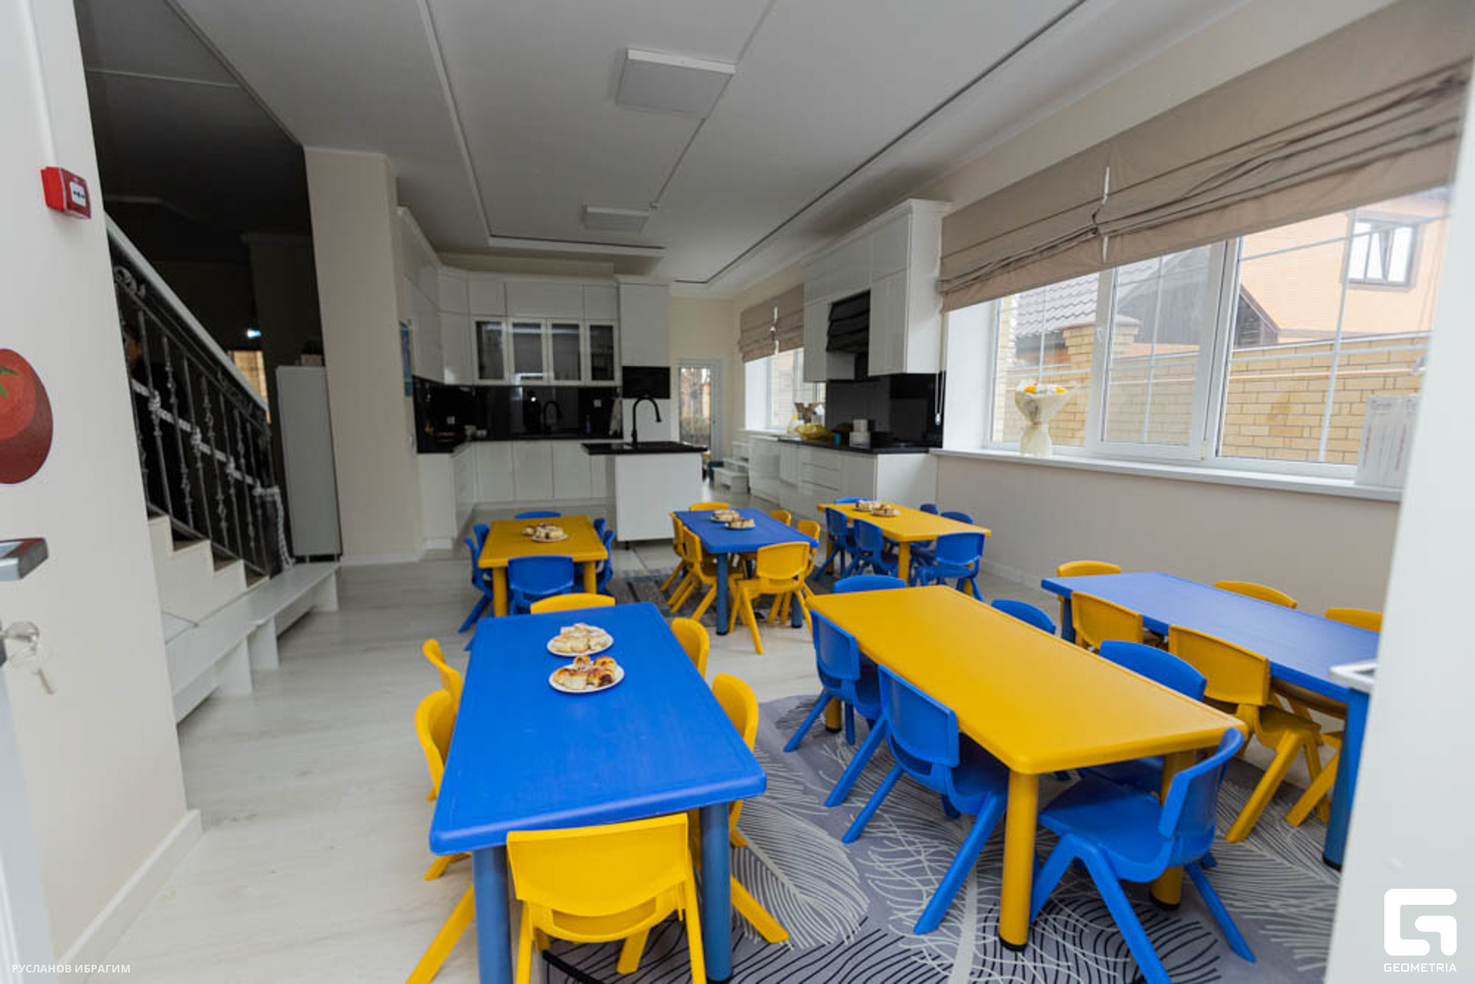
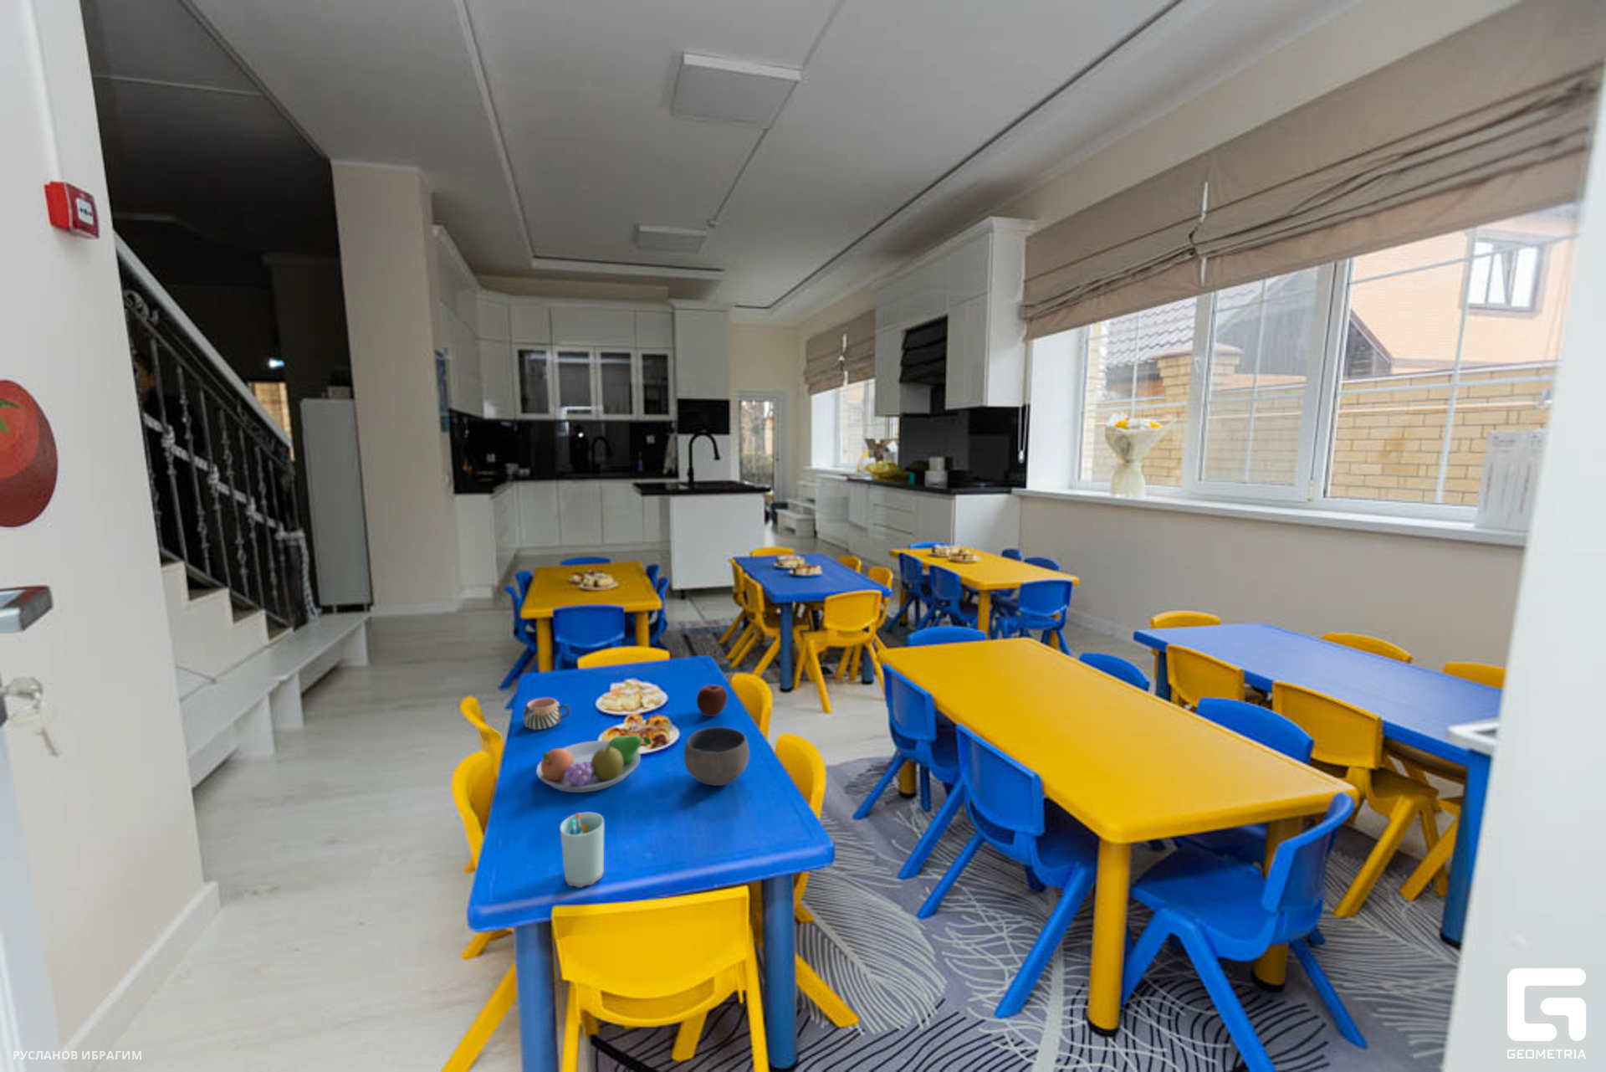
+ cup [560,811,605,888]
+ fruit bowl [536,735,653,793]
+ bowl [683,726,750,786]
+ apple [696,684,728,717]
+ mug [523,698,572,731]
